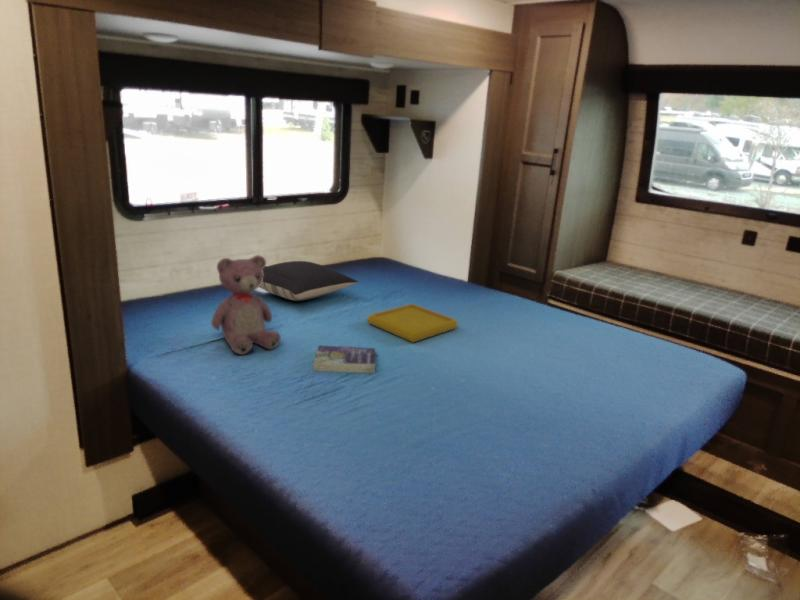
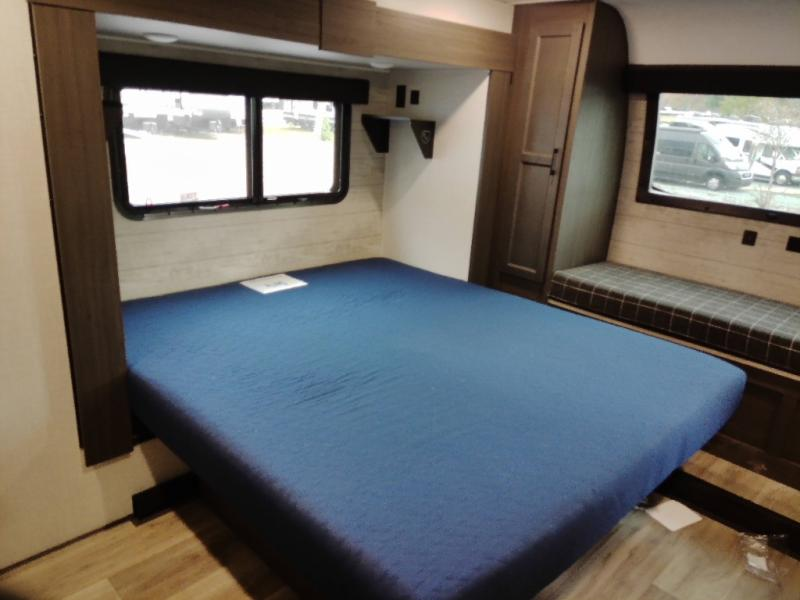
- serving tray [366,303,459,344]
- book [312,344,377,374]
- teddy bear [210,254,282,356]
- pillow [258,260,359,302]
